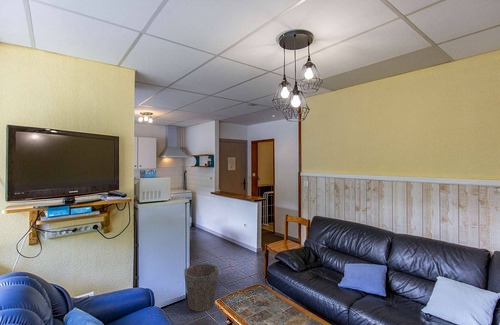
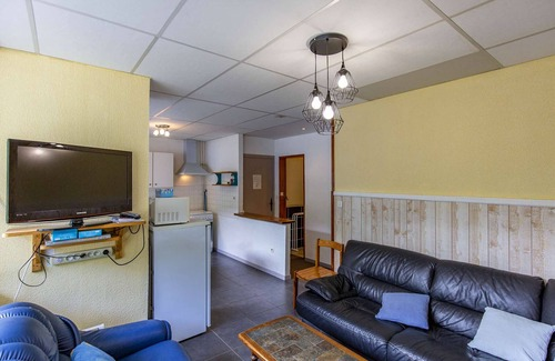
- waste bin [183,262,220,313]
